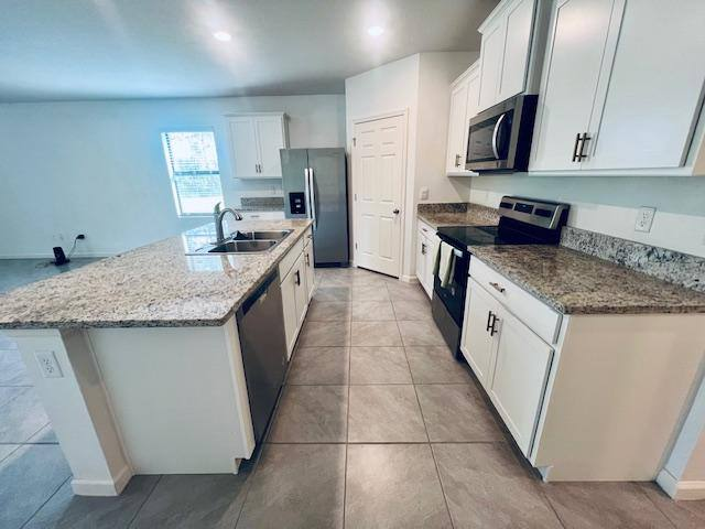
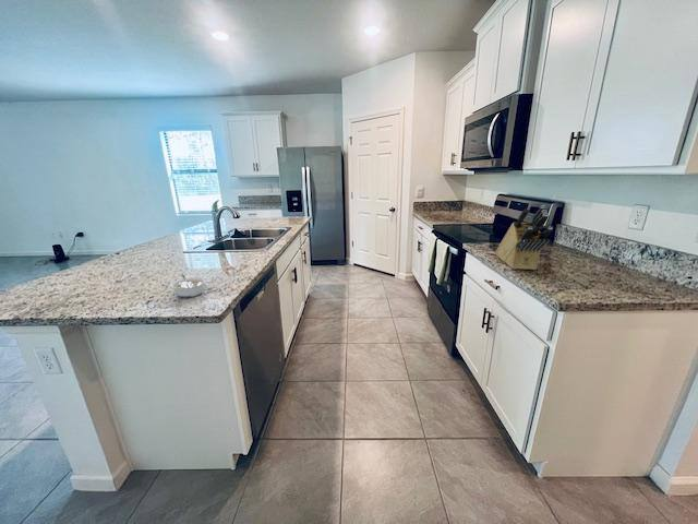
+ legume [168,273,207,298]
+ knife block [495,204,554,271]
